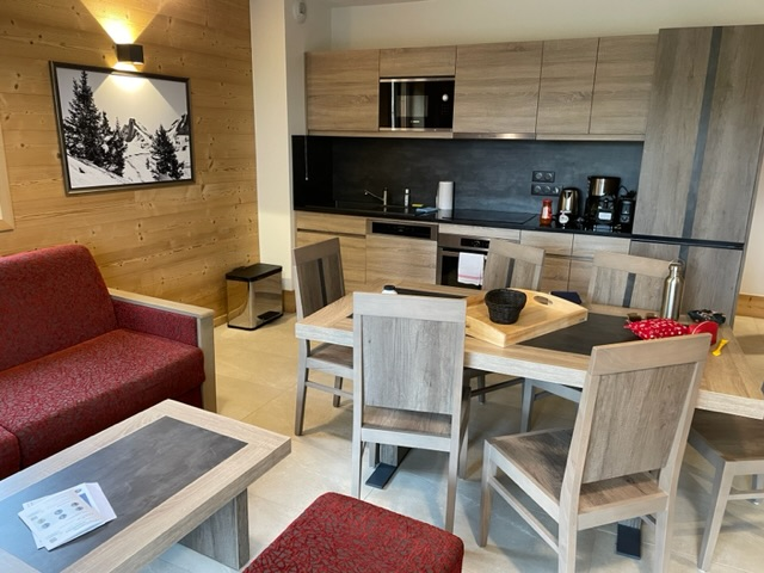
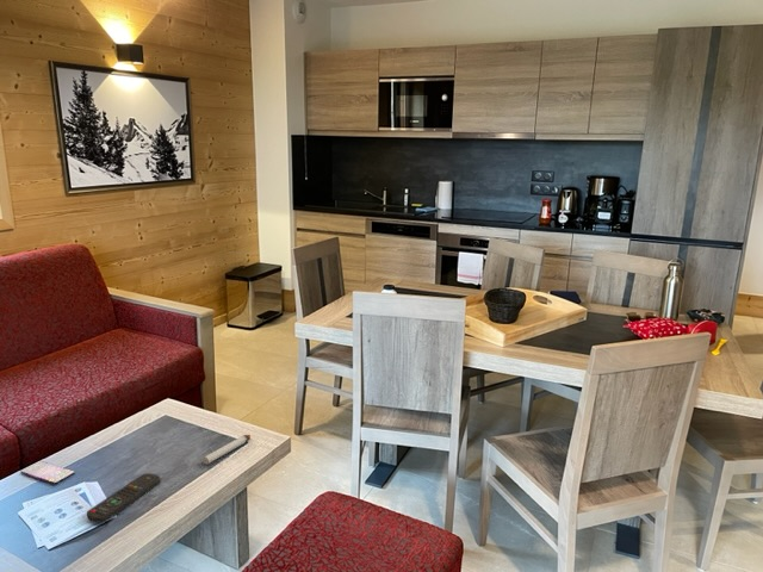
+ smartphone [19,460,76,485]
+ remote control [86,472,161,523]
+ candle [203,434,252,465]
